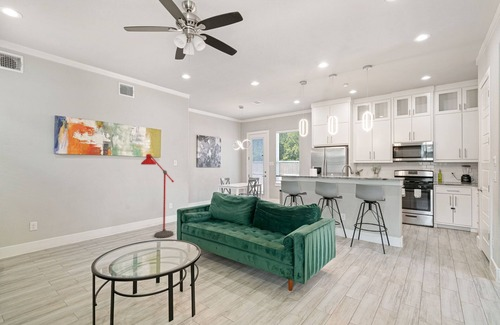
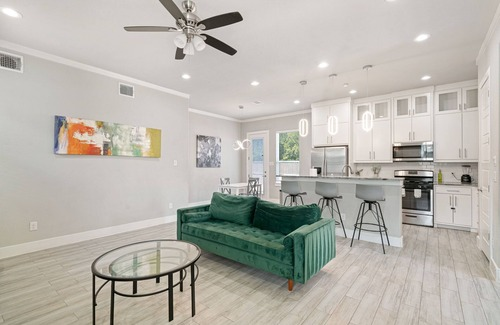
- floor lamp [140,153,175,239]
